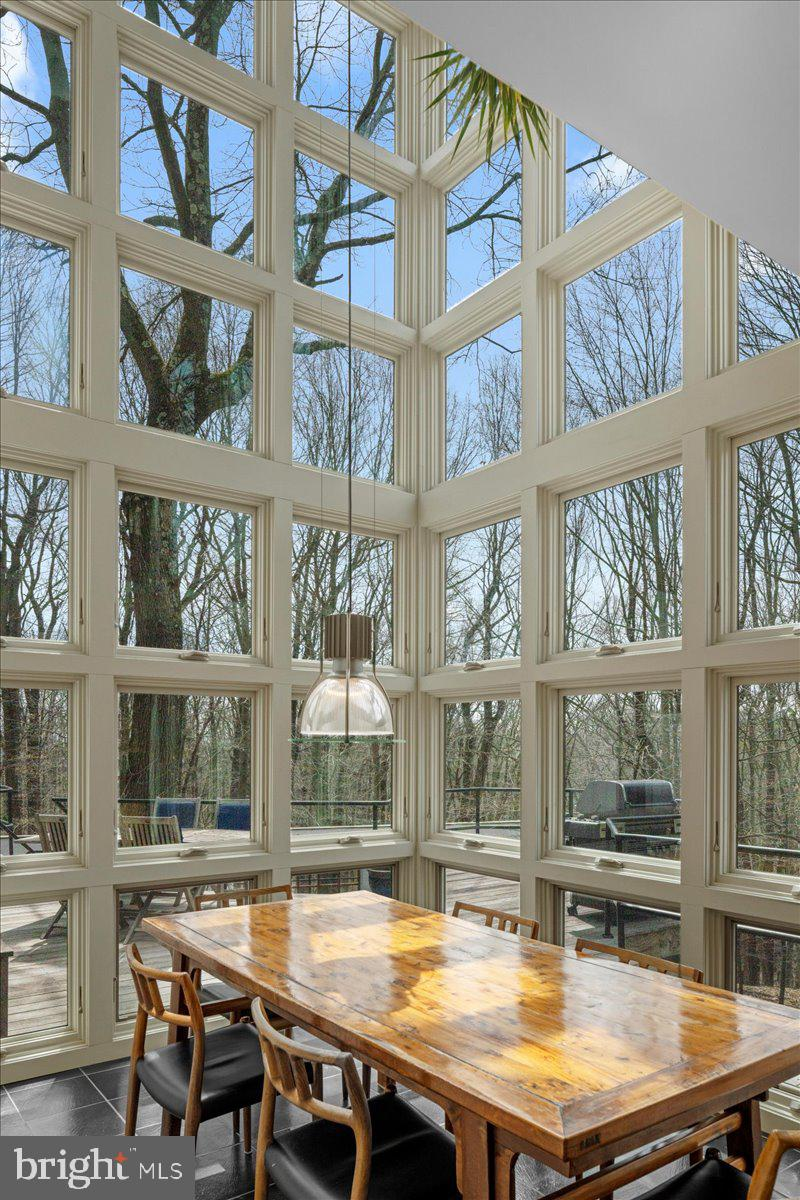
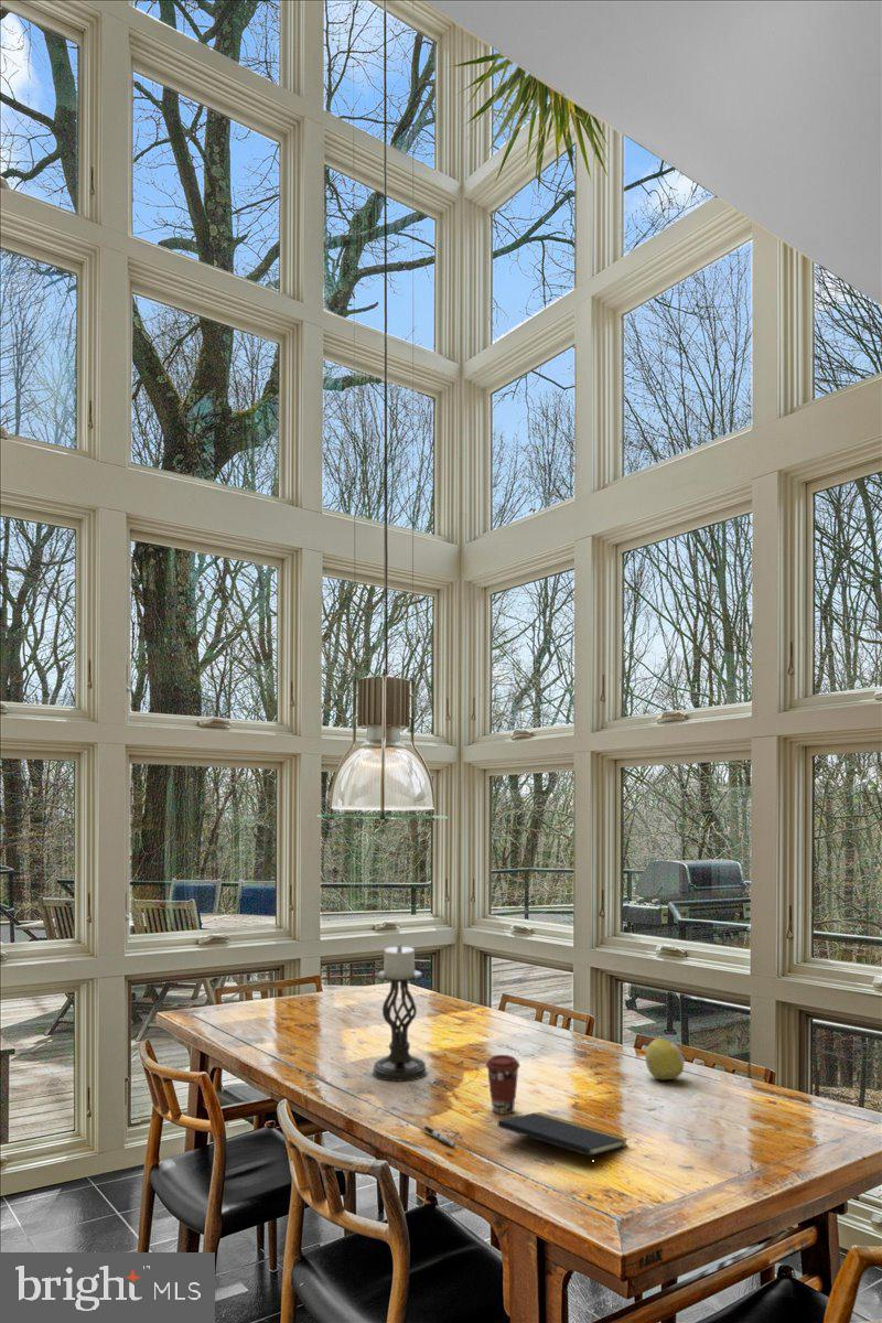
+ fruit [644,1037,686,1080]
+ candle holder [372,943,428,1083]
+ coffee cup [485,1054,521,1115]
+ pen [420,1125,456,1148]
+ notepad [497,1111,630,1169]
